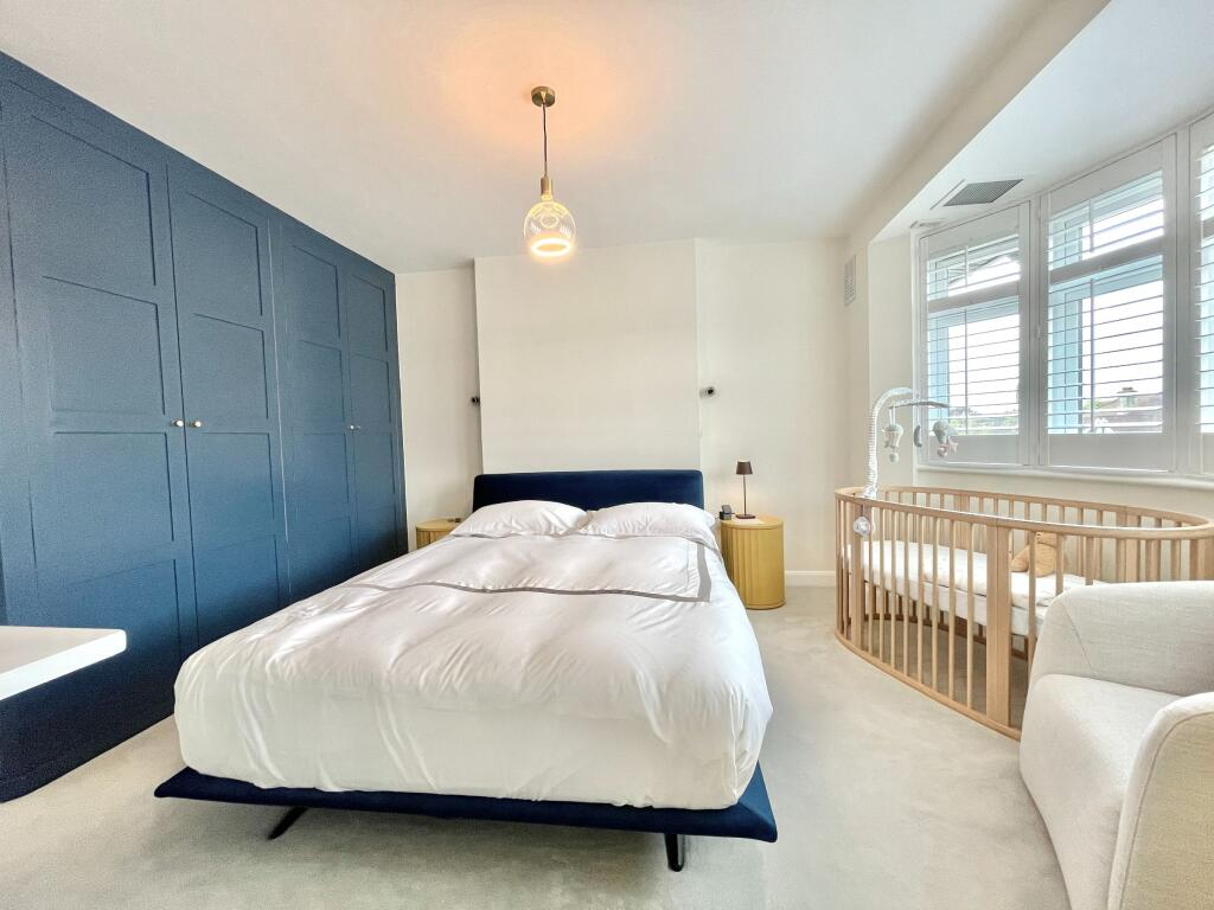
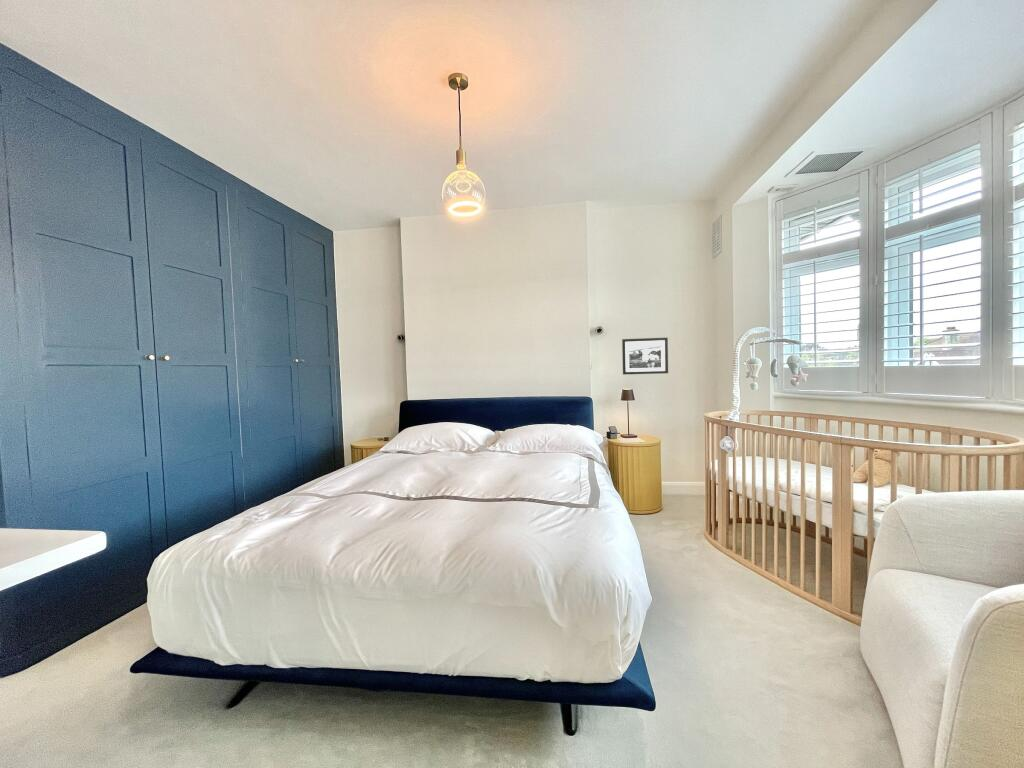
+ picture frame [621,337,669,375]
